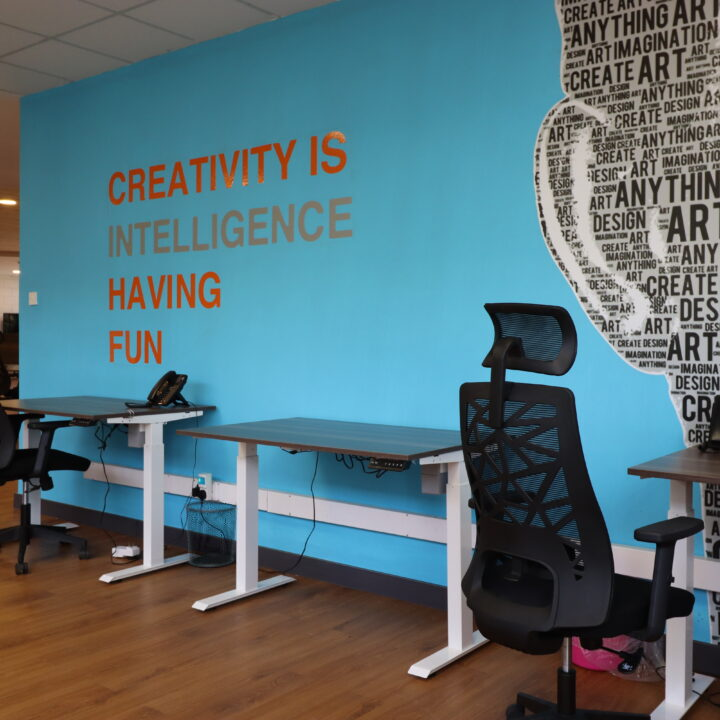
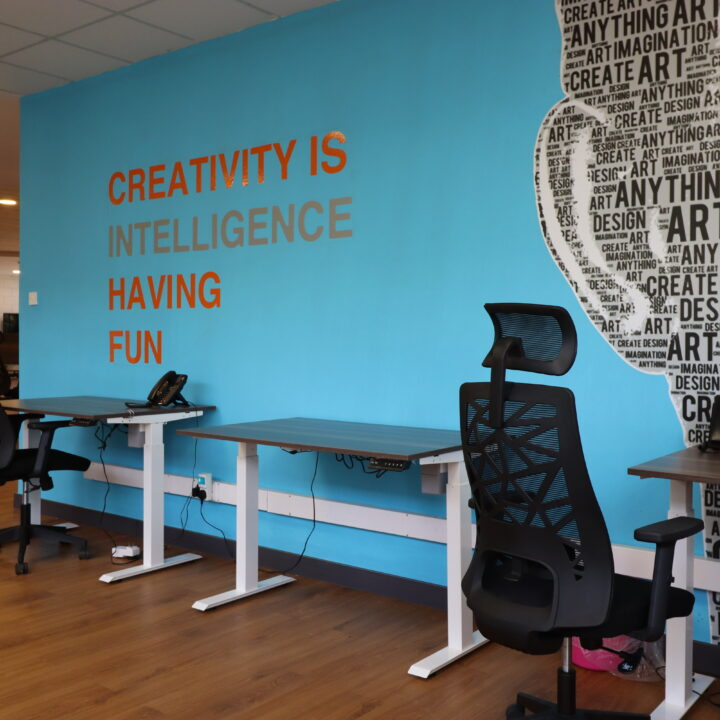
- waste bin [184,499,237,568]
